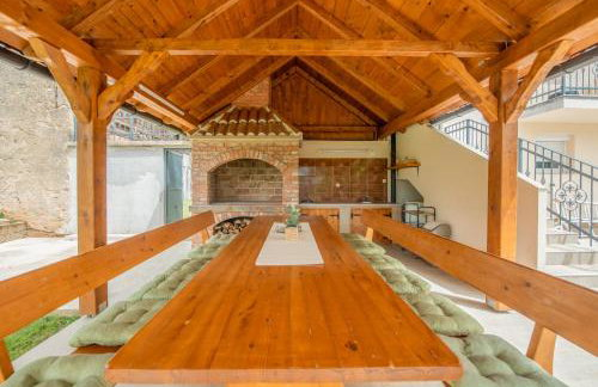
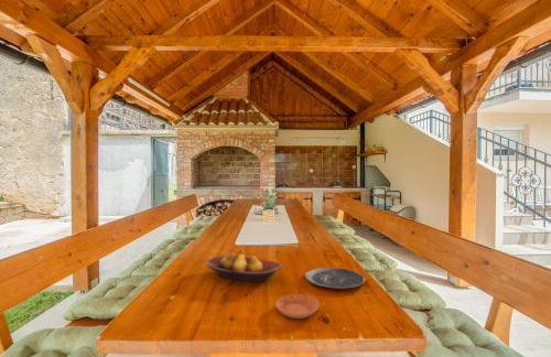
+ saucer [274,293,320,320]
+ plate [304,267,366,290]
+ fruit bowl [205,252,282,283]
